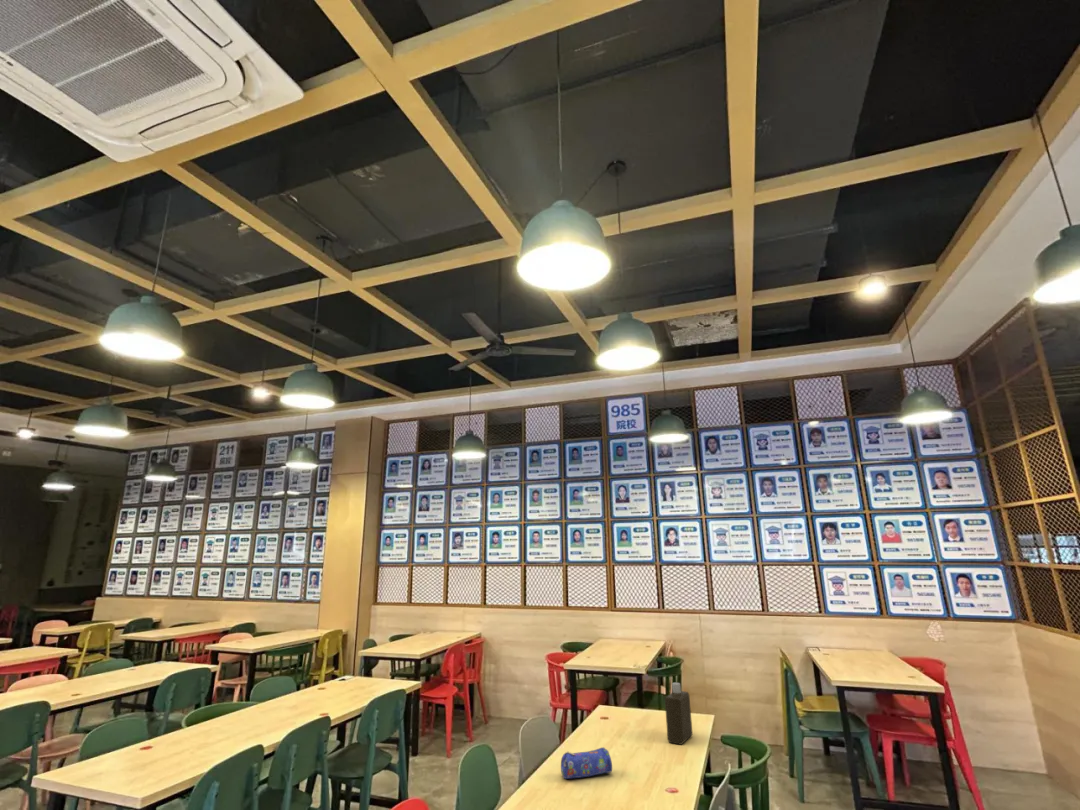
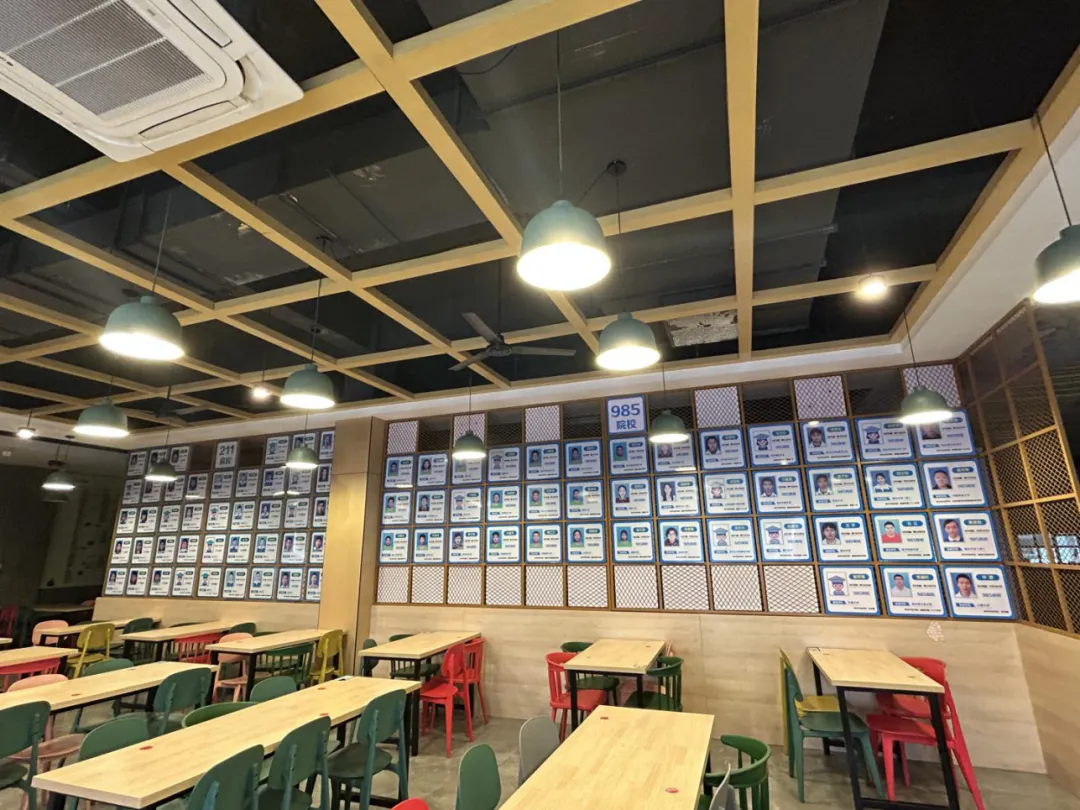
- bottle [664,682,694,746]
- pencil case [560,746,613,780]
